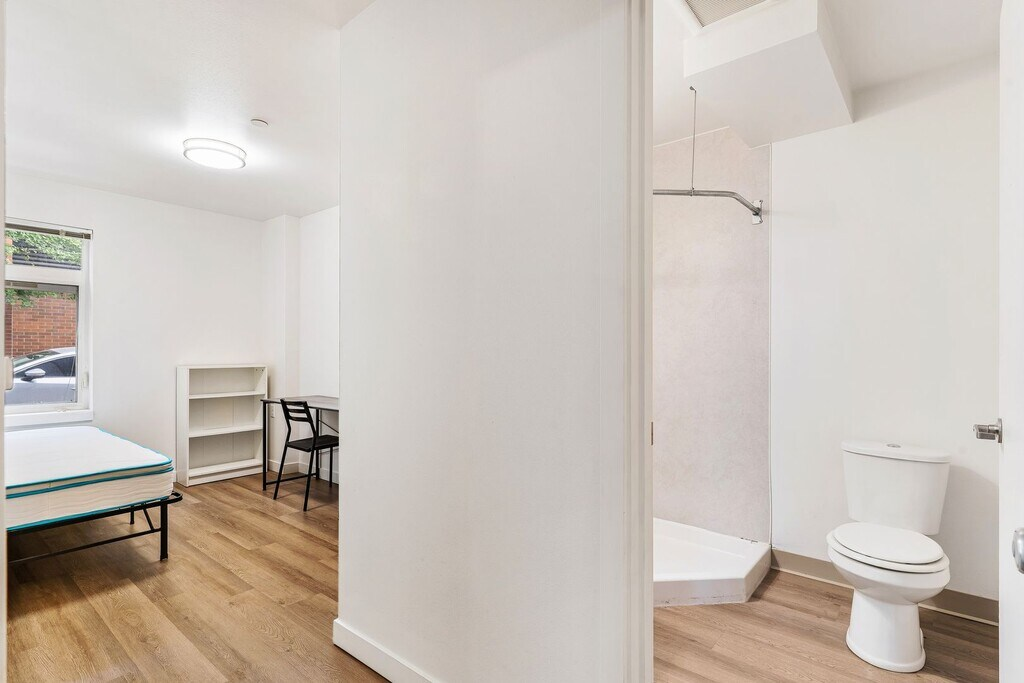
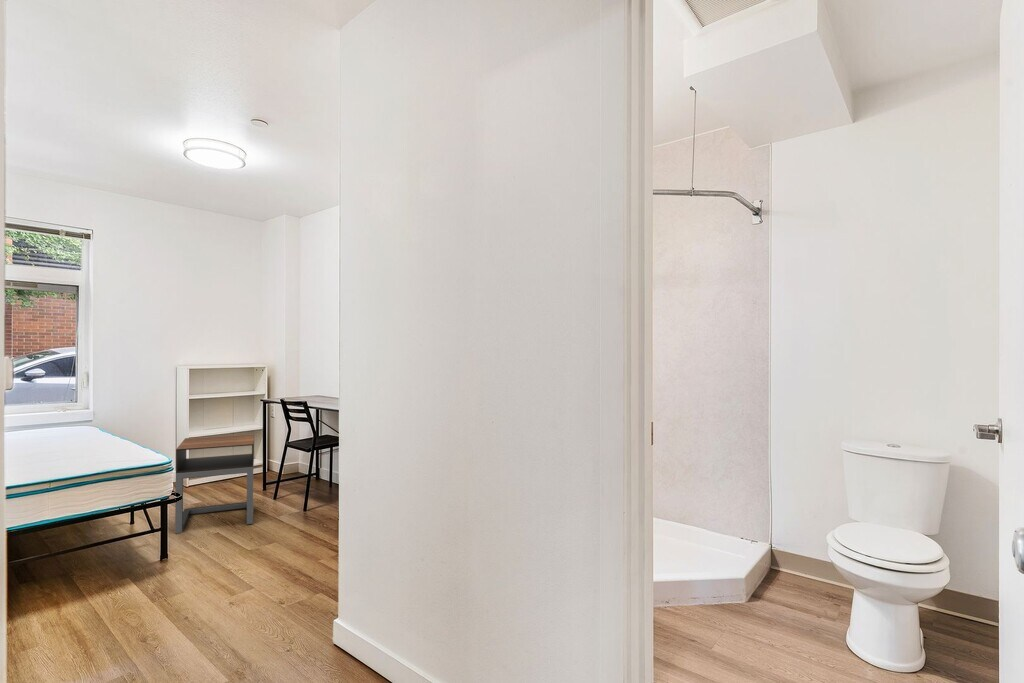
+ nightstand [174,433,255,535]
